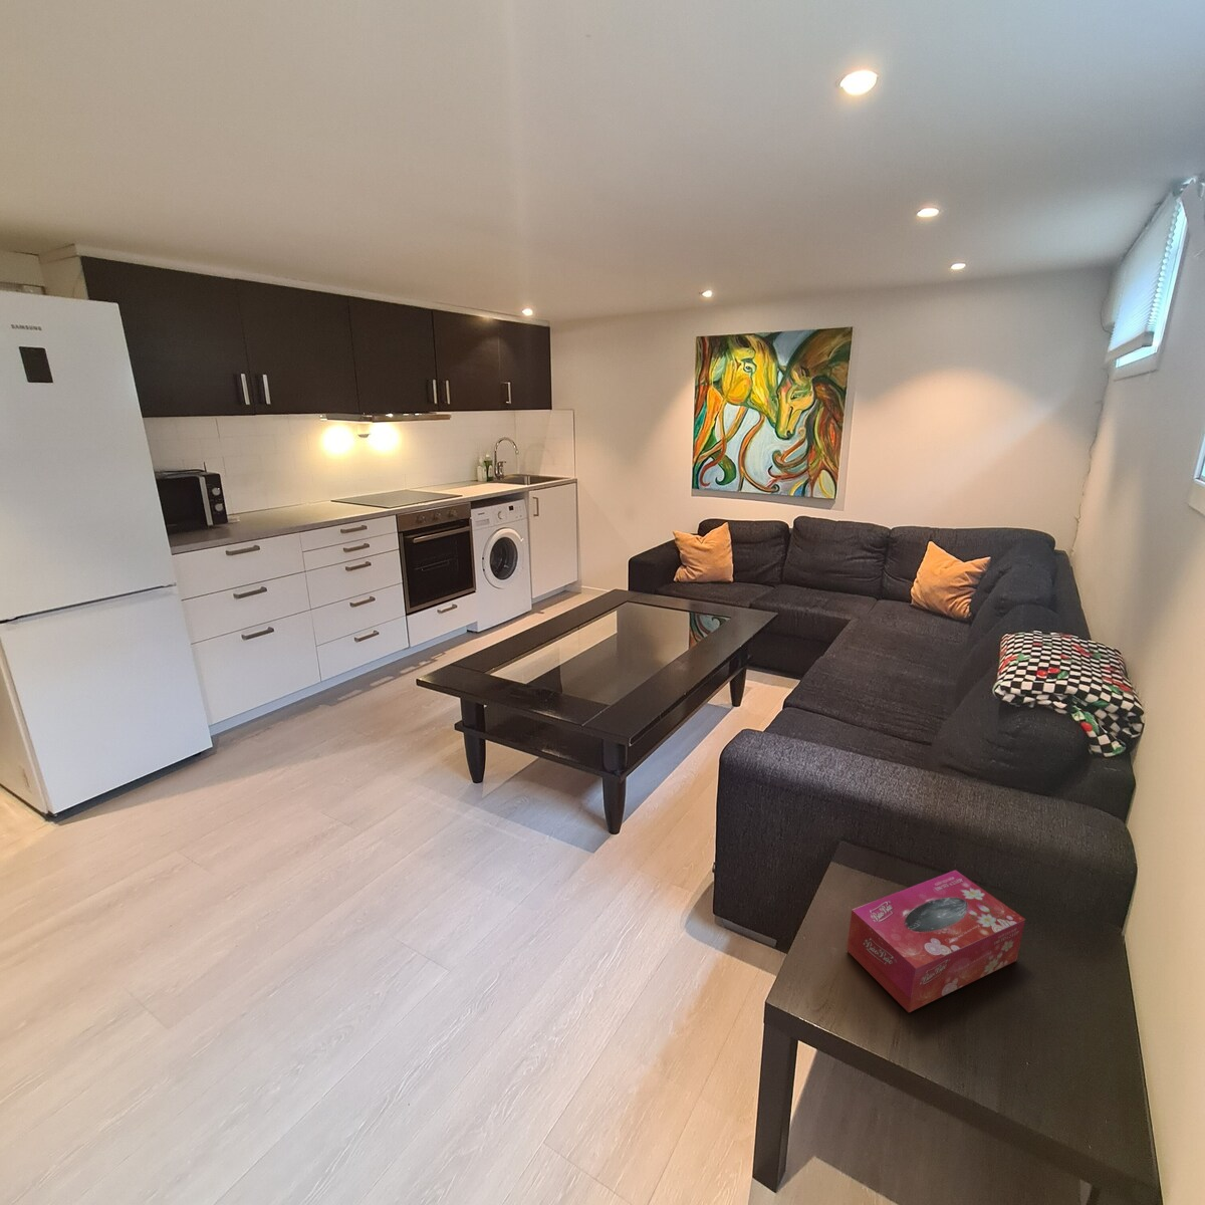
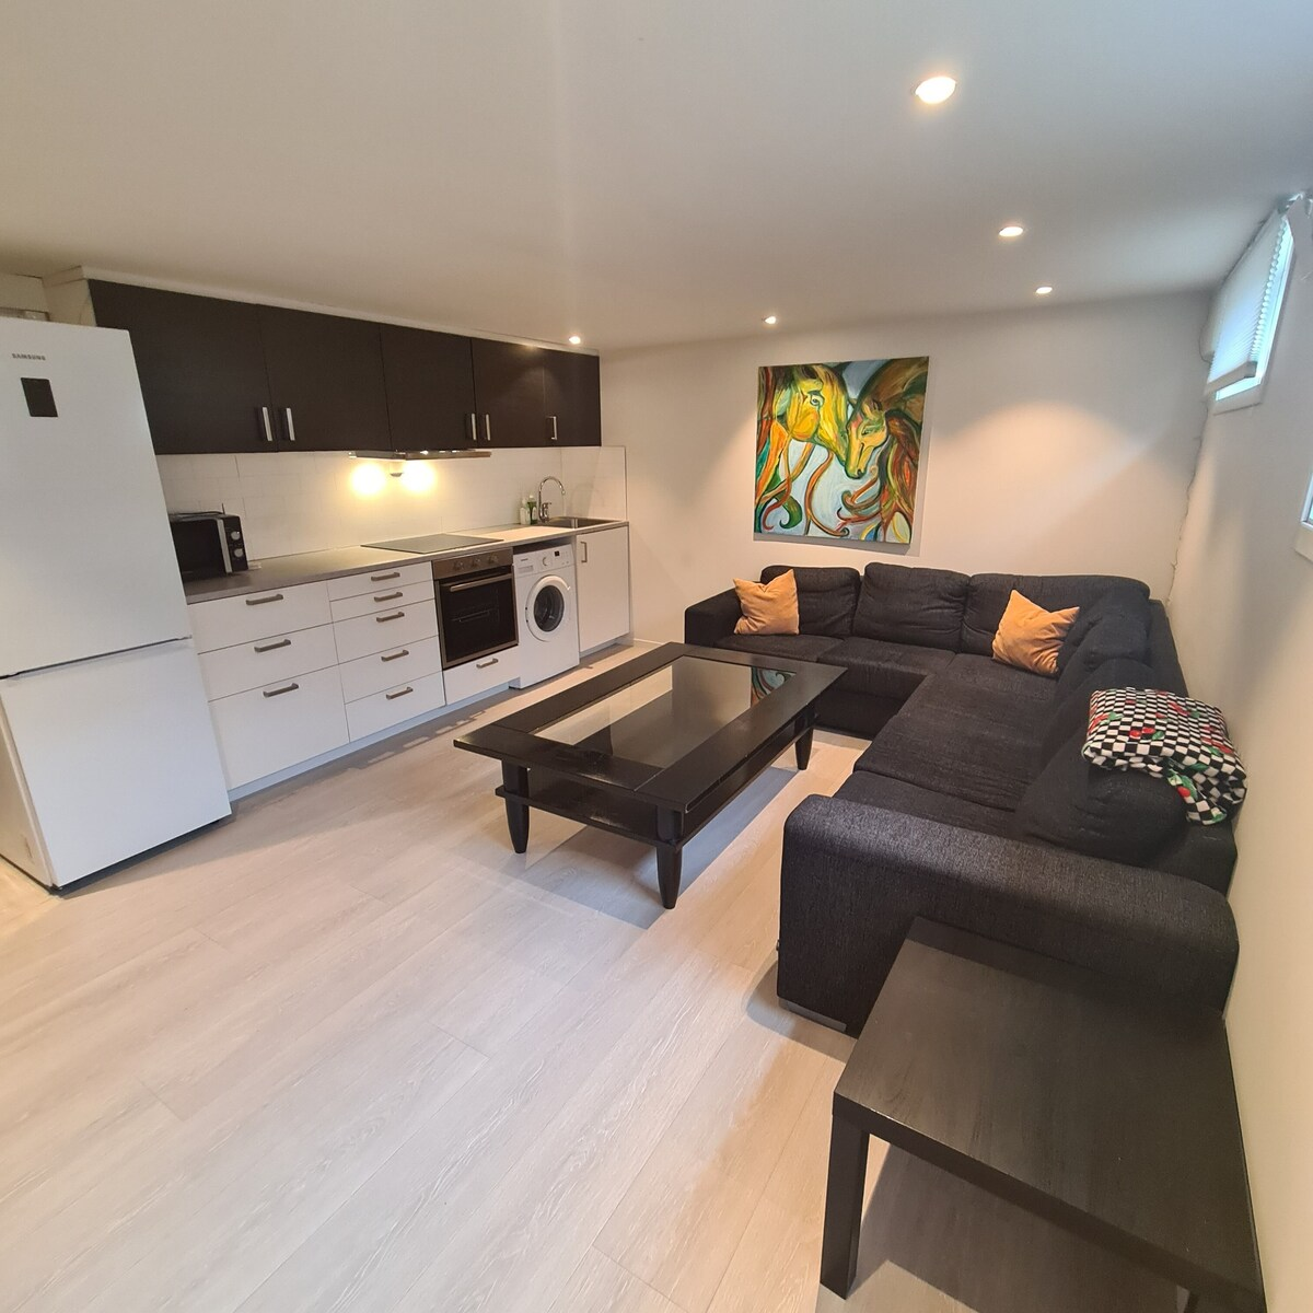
- tissue box [845,870,1026,1013]
